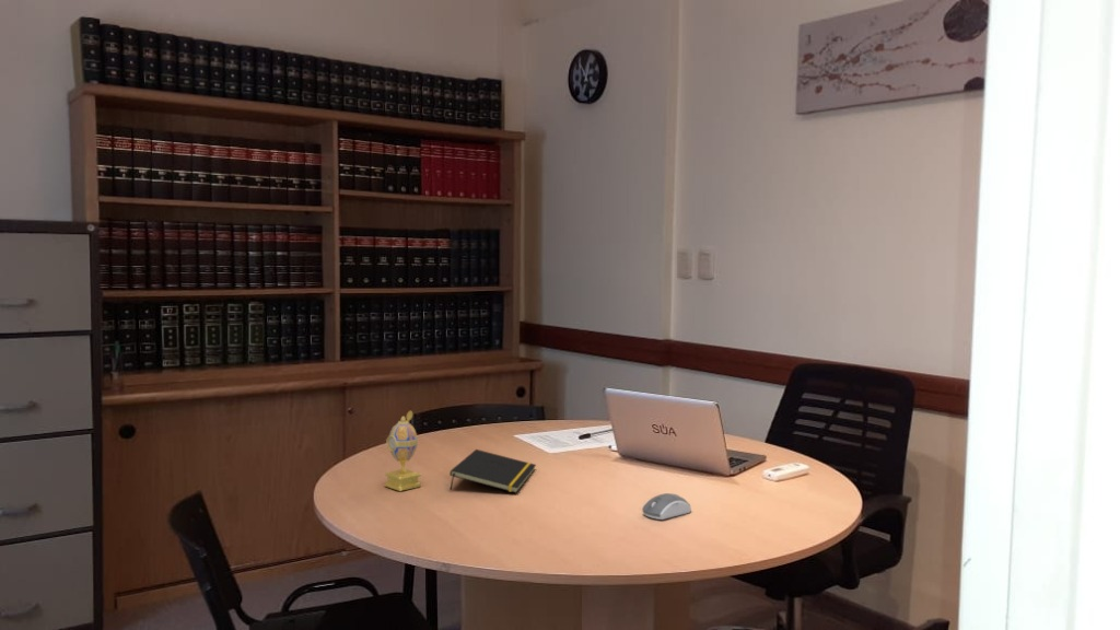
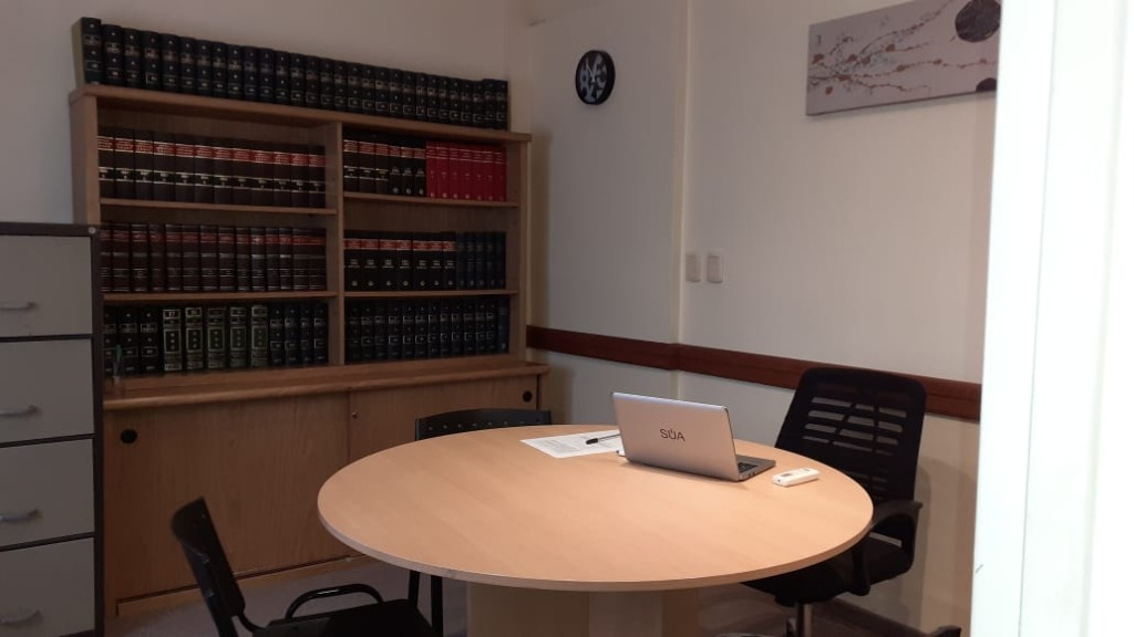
- decorative egg [384,410,422,491]
- computer mouse [641,492,692,521]
- notepad [448,448,537,494]
